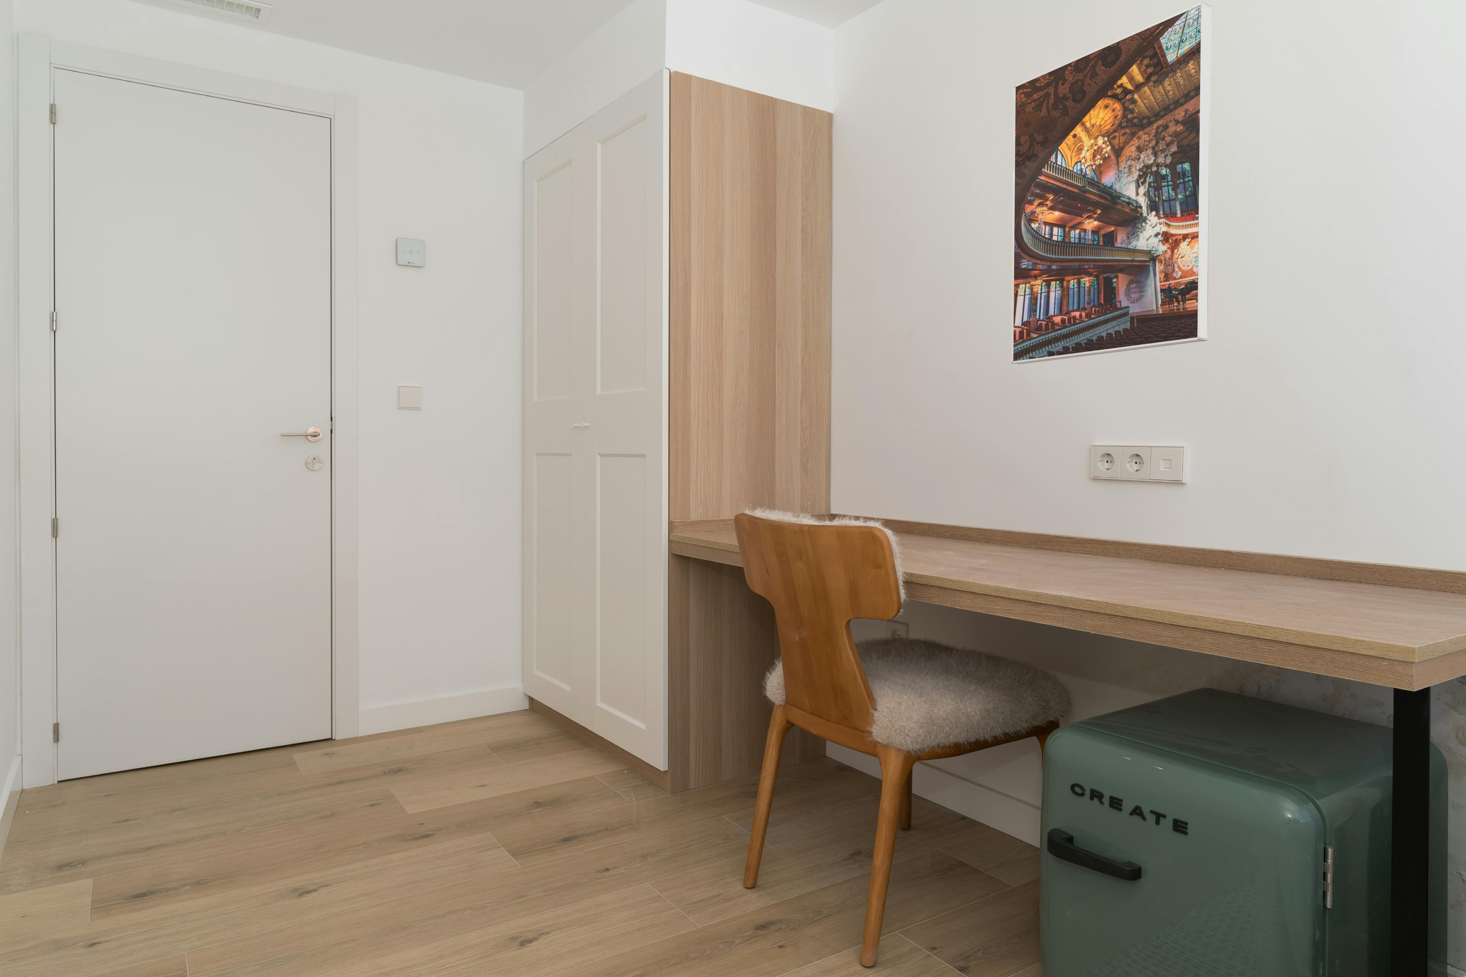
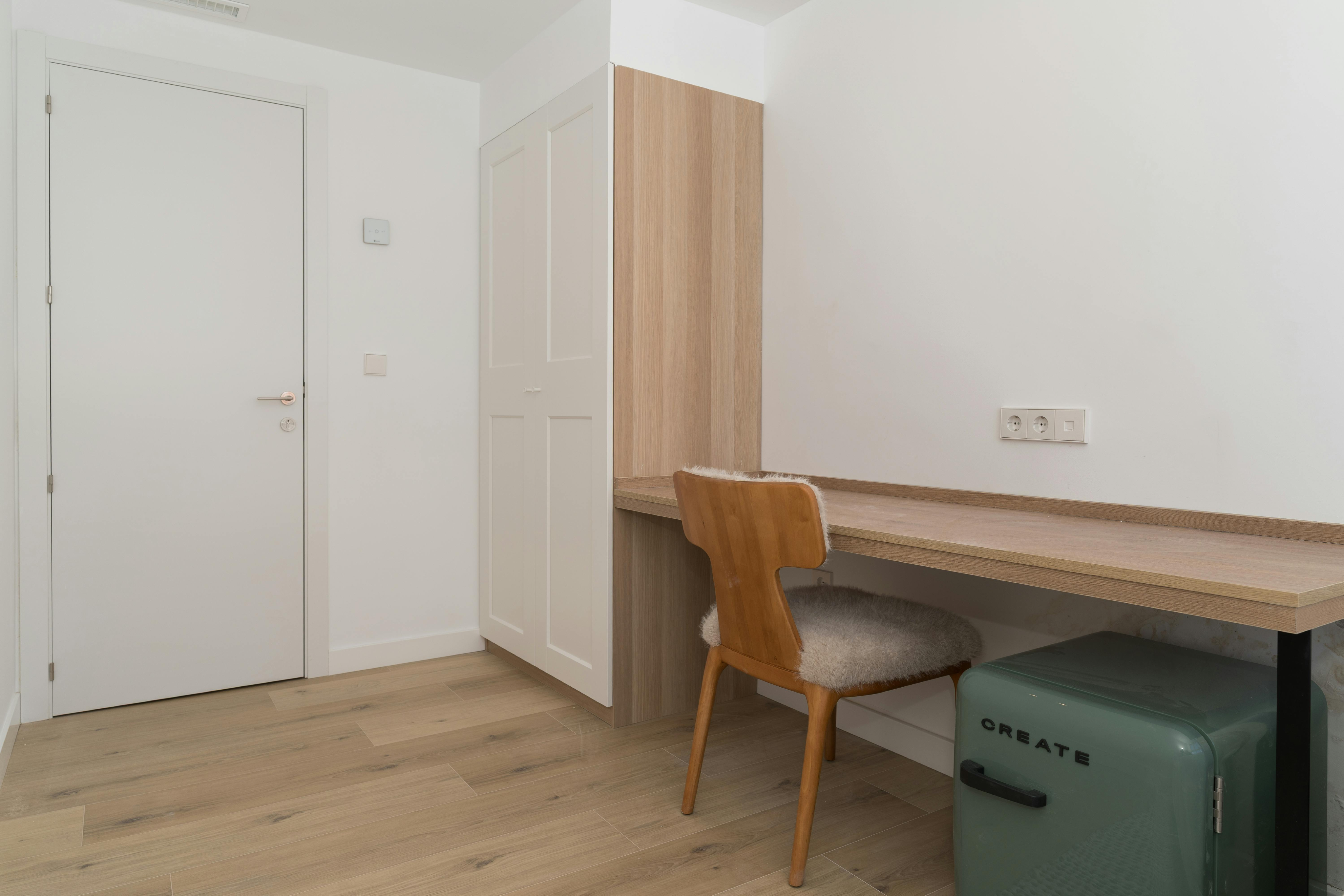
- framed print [1011,1,1212,364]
